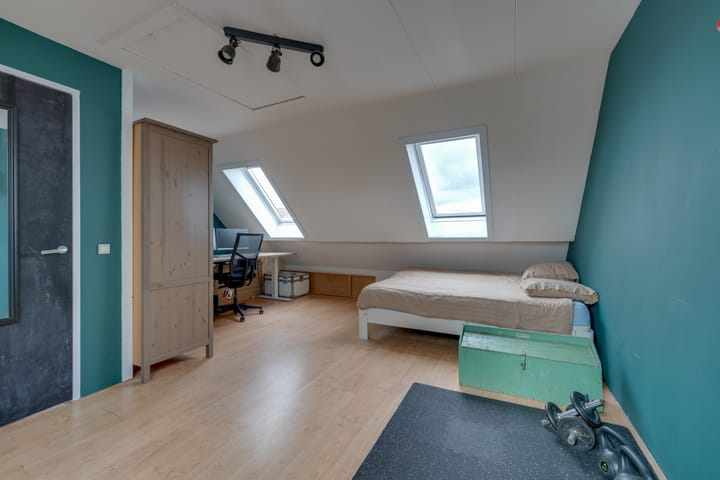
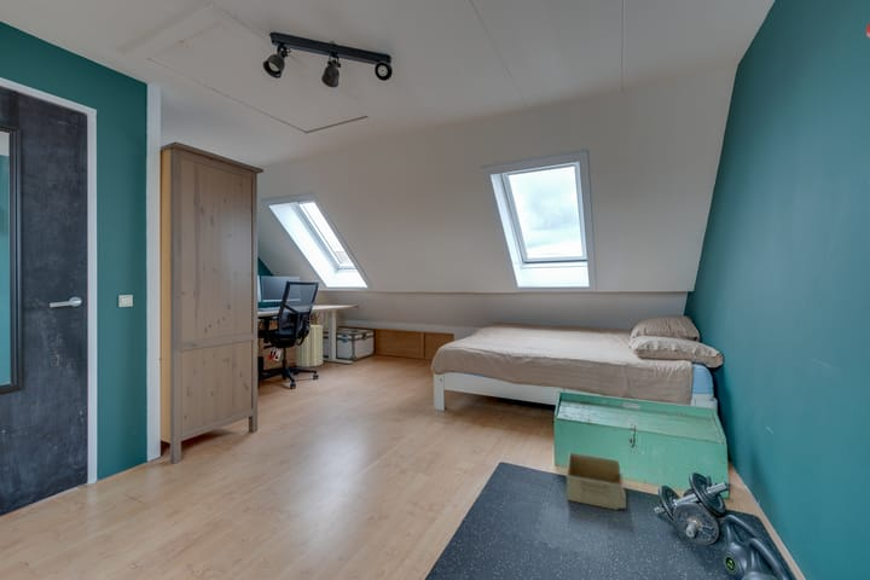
+ storage bin [564,452,627,511]
+ laundry hamper [294,321,324,369]
